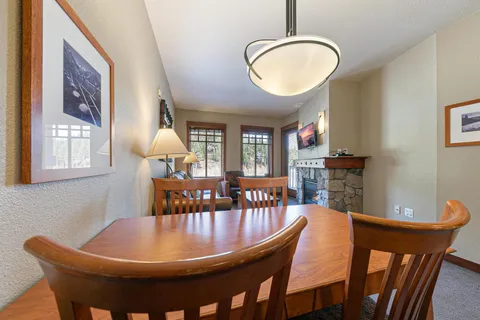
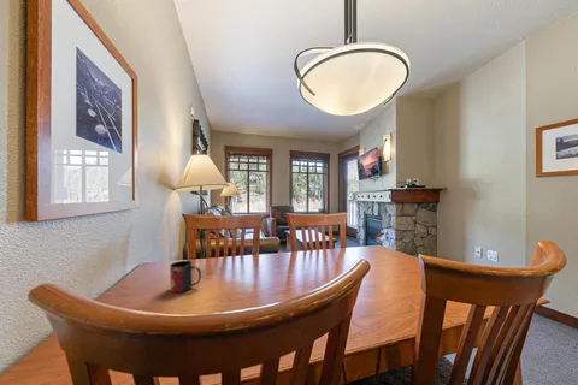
+ mug [169,260,202,294]
